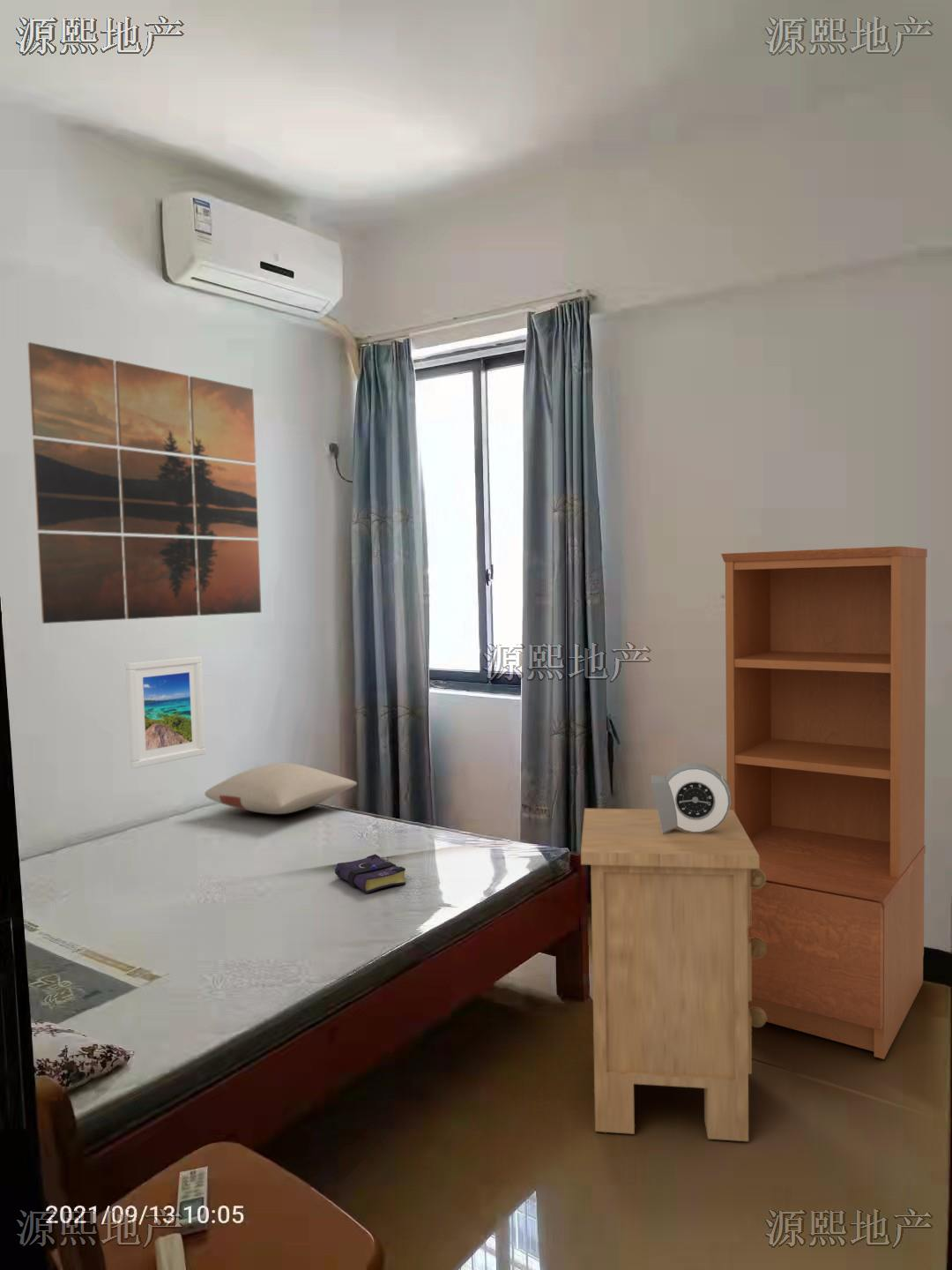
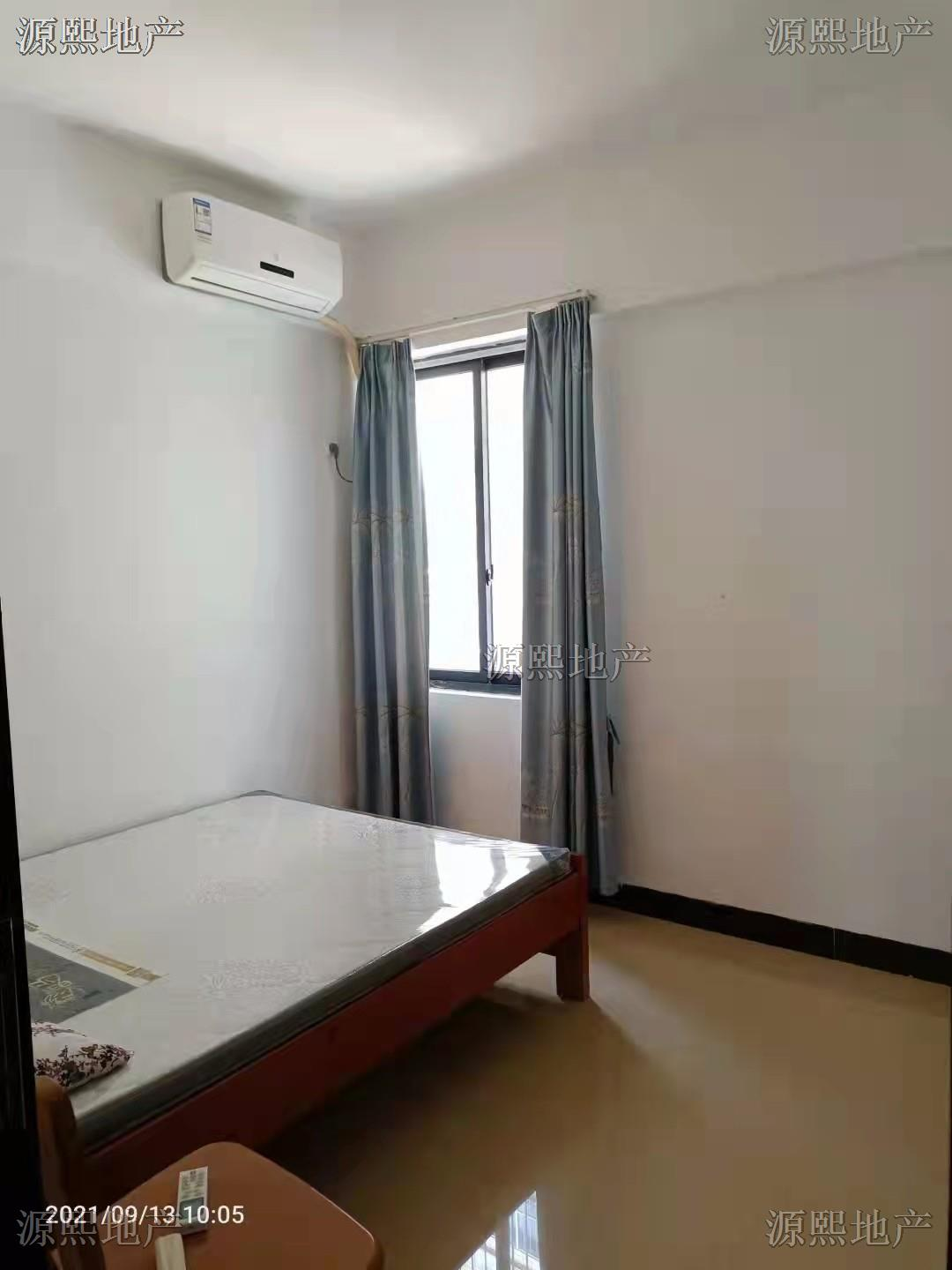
- pillow [204,762,358,815]
- bookshelf [720,545,928,1060]
- nightstand [580,808,767,1142]
- book [334,854,406,894]
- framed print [125,655,206,769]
- alarm clock [651,762,732,834]
- wall art [26,341,262,624]
